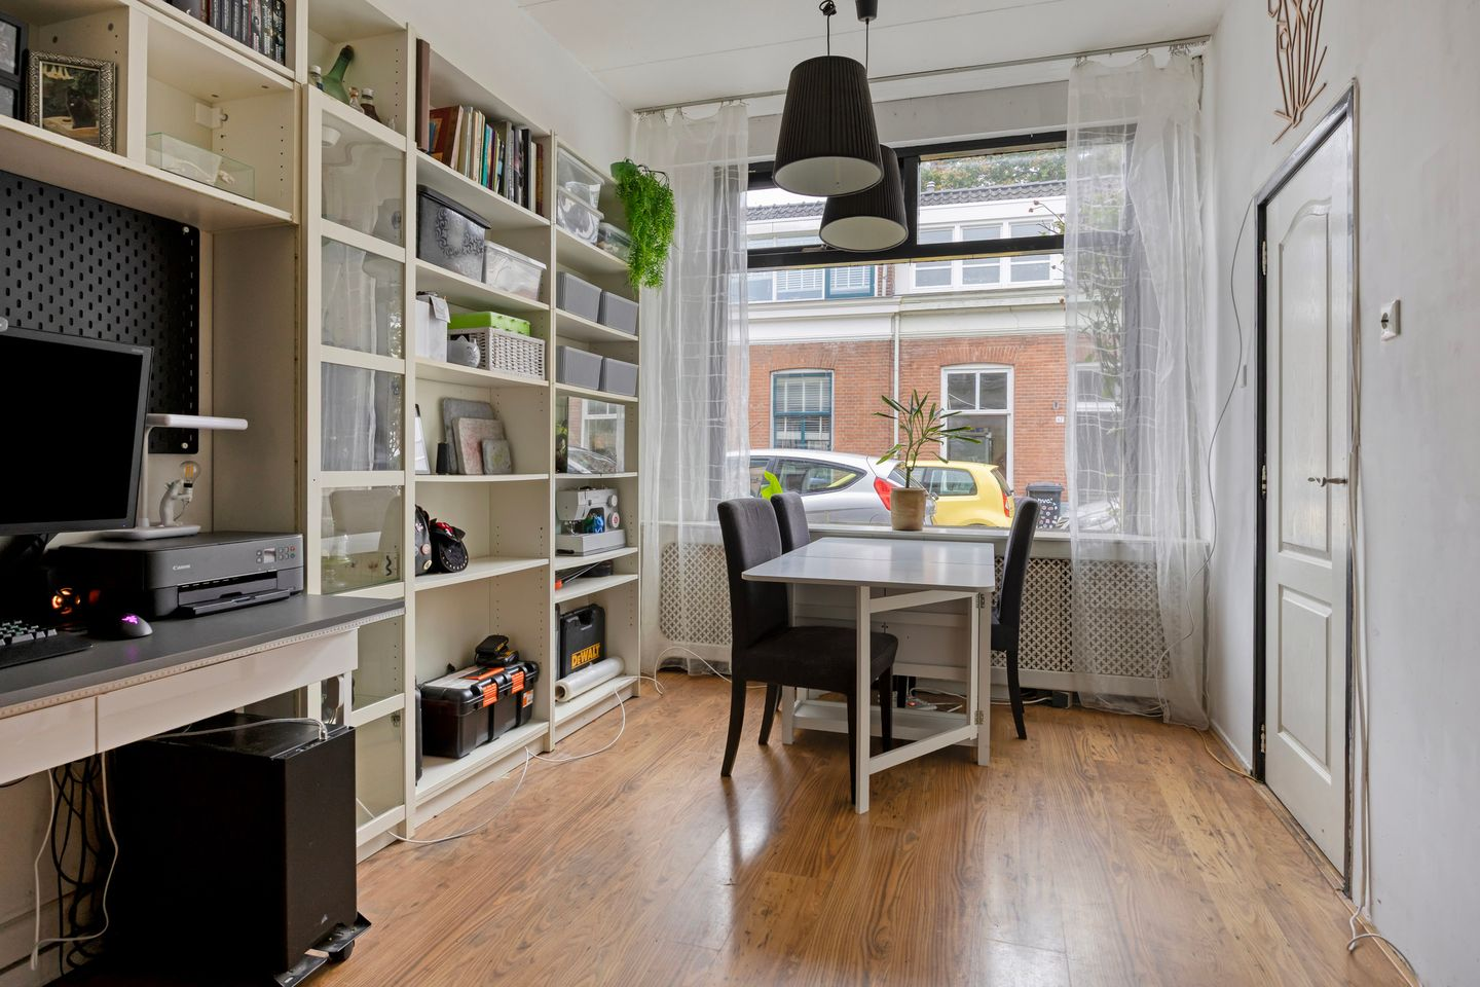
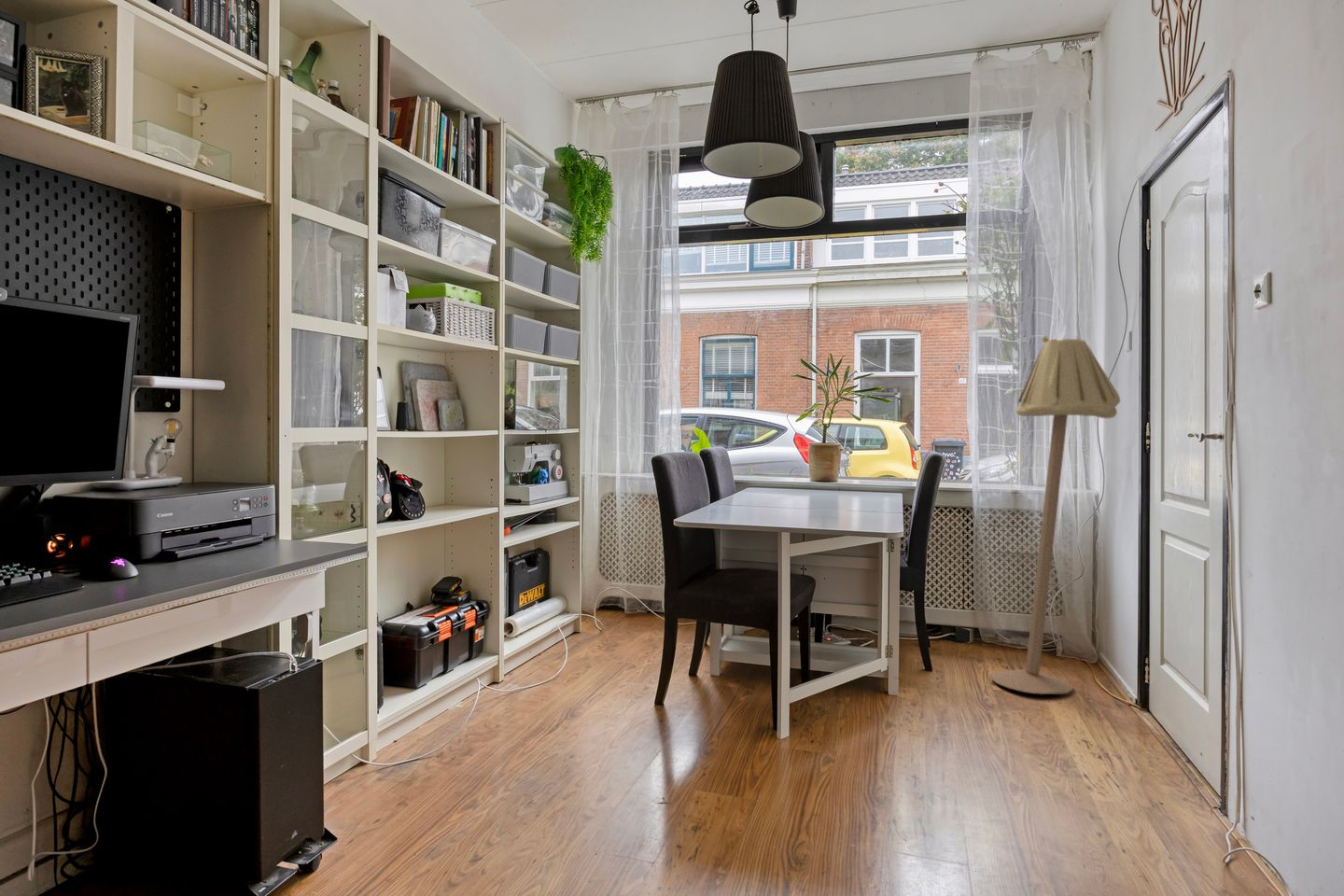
+ floor lamp [990,335,1121,695]
